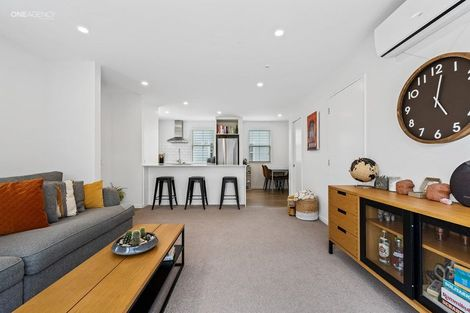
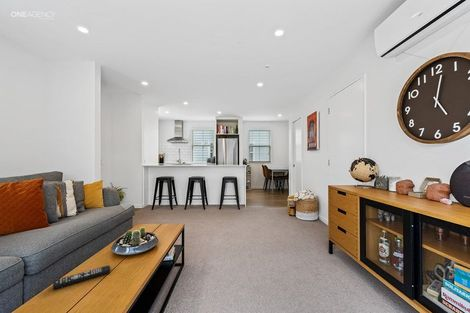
+ remote control [52,264,112,290]
